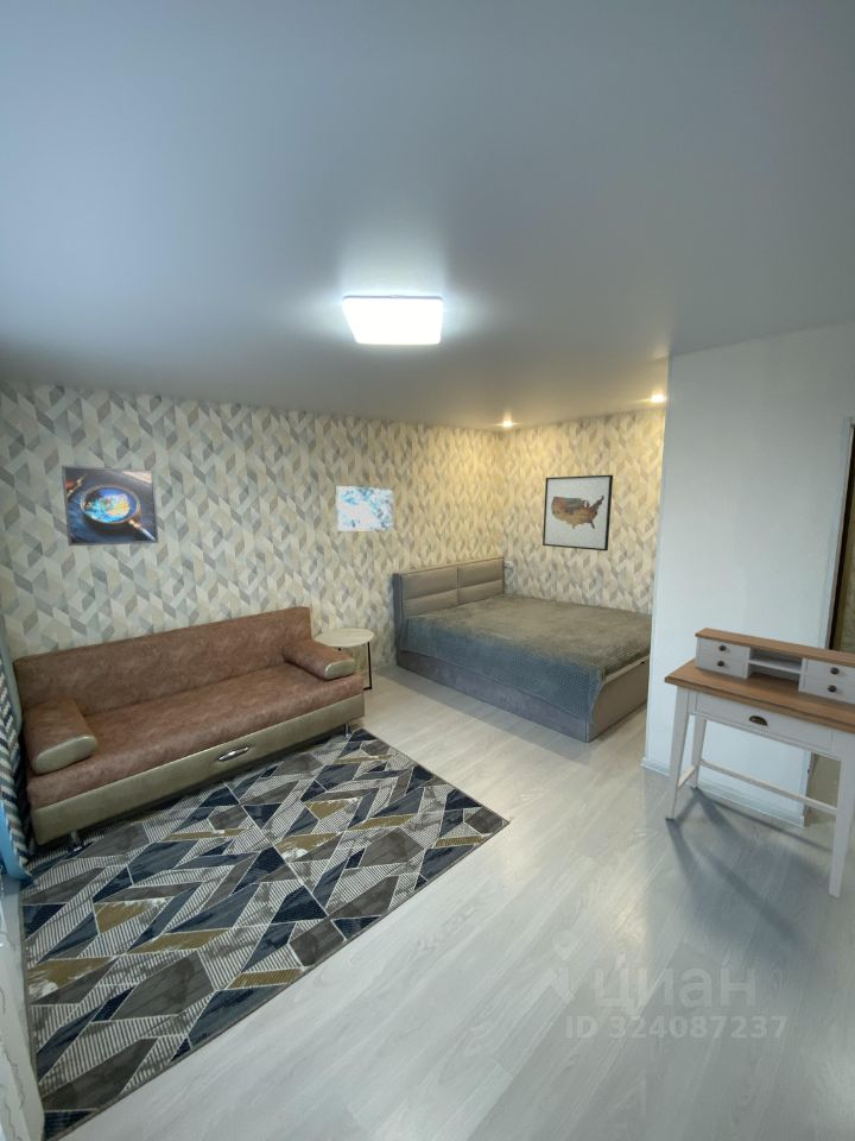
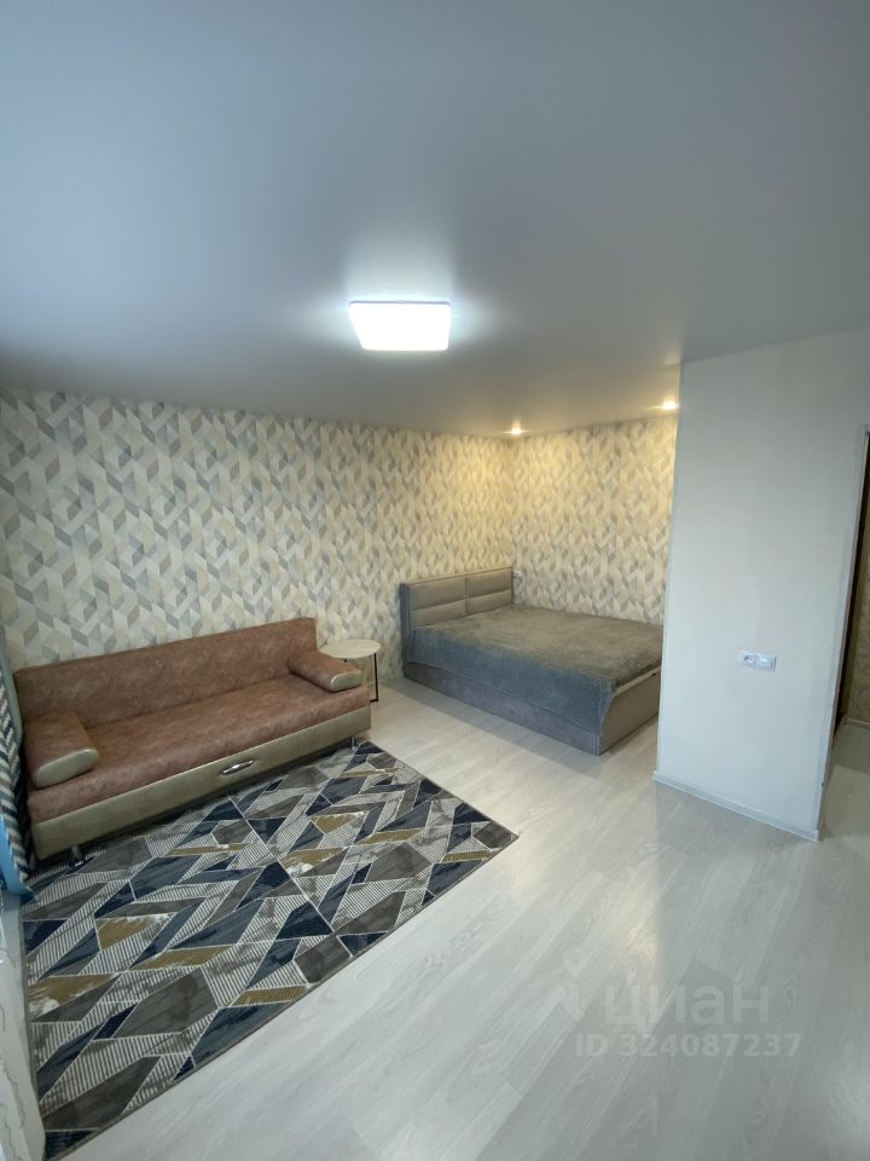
- wall art [336,485,393,532]
- wall art [542,474,614,551]
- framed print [61,465,159,547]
- desk [663,626,855,900]
